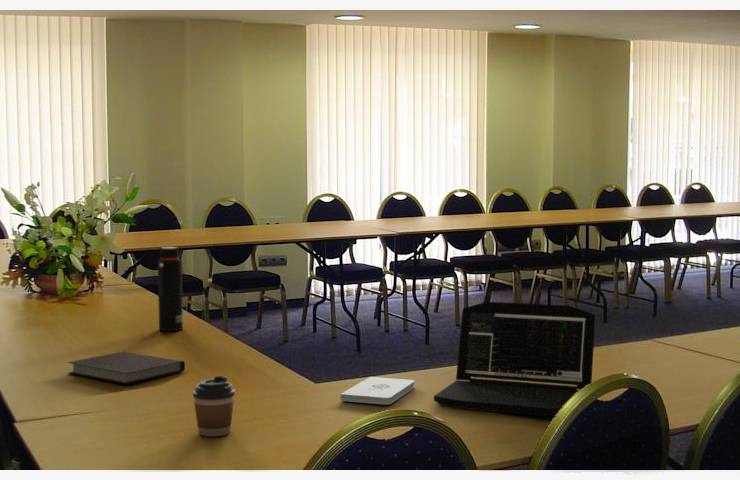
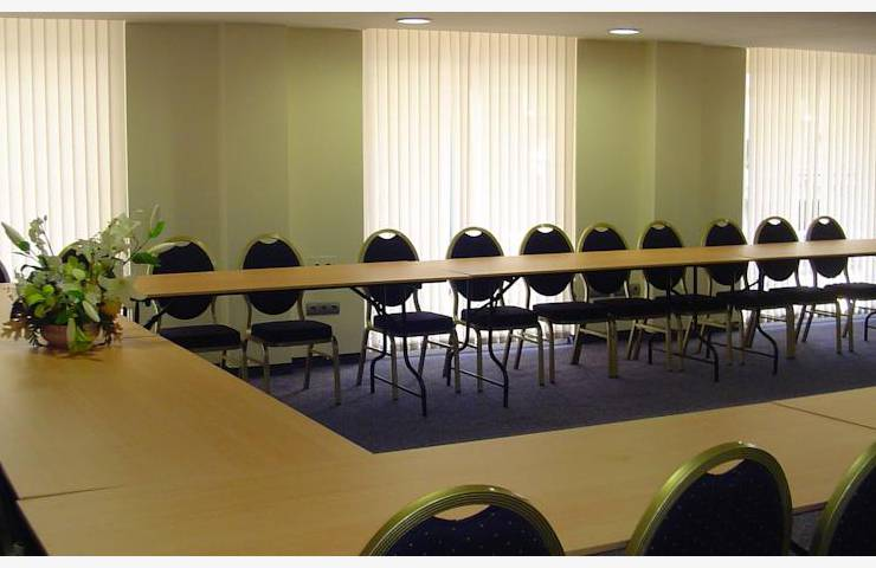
- water bottle [157,246,184,332]
- notepad [339,376,416,406]
- laptop [433,301,596,417]
- coffee cup [192,375,236,438]
- notebook [66,351,186,385]
